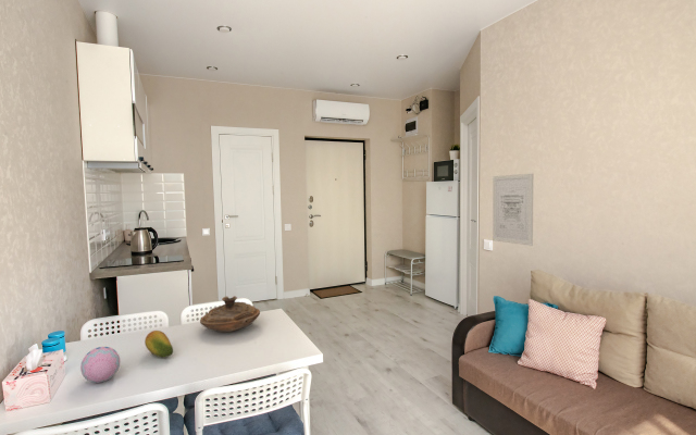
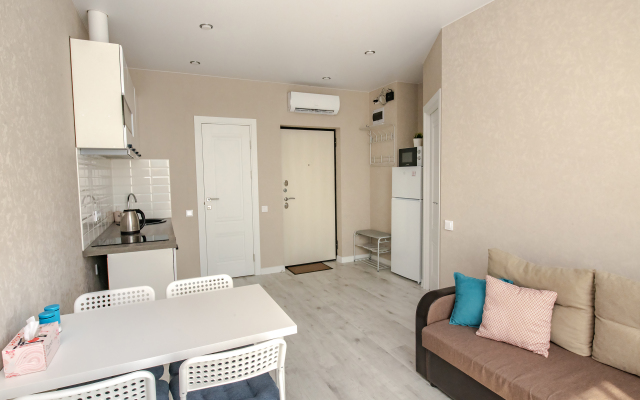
- decorative egg [79,346,121,384]
- decorative bowl [199,295,261,333]
- wall art [492,173,534,247]
- fruit [144,330,174,358]
